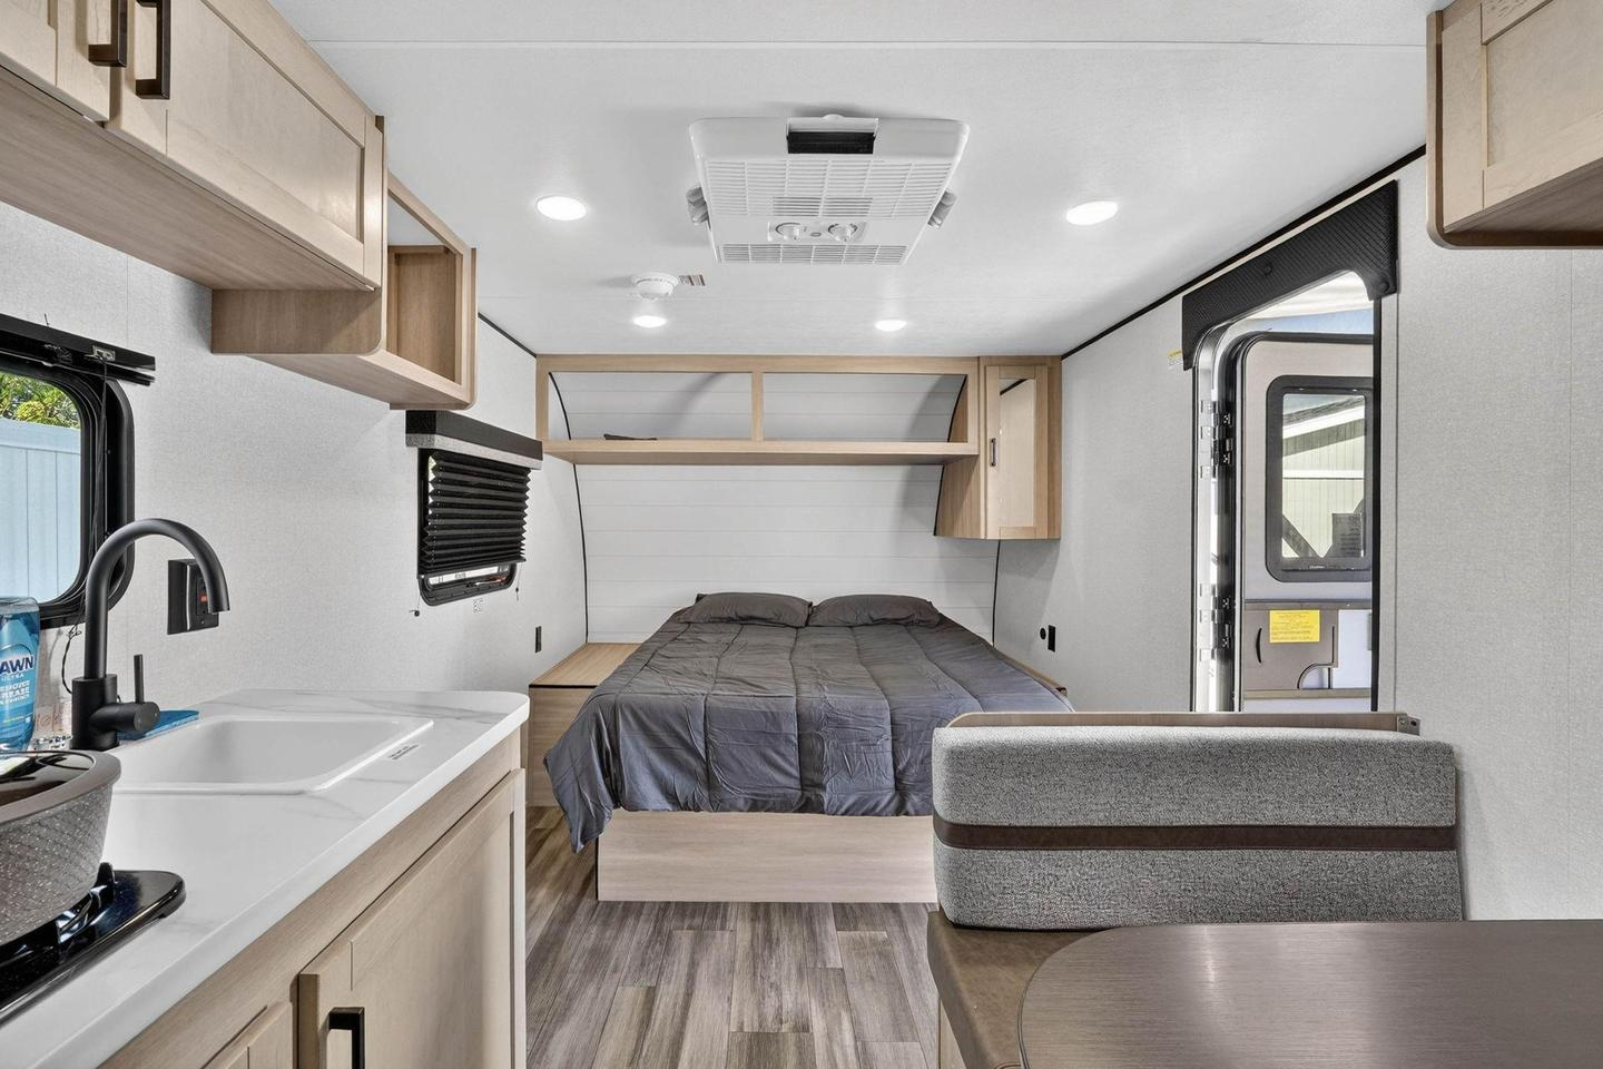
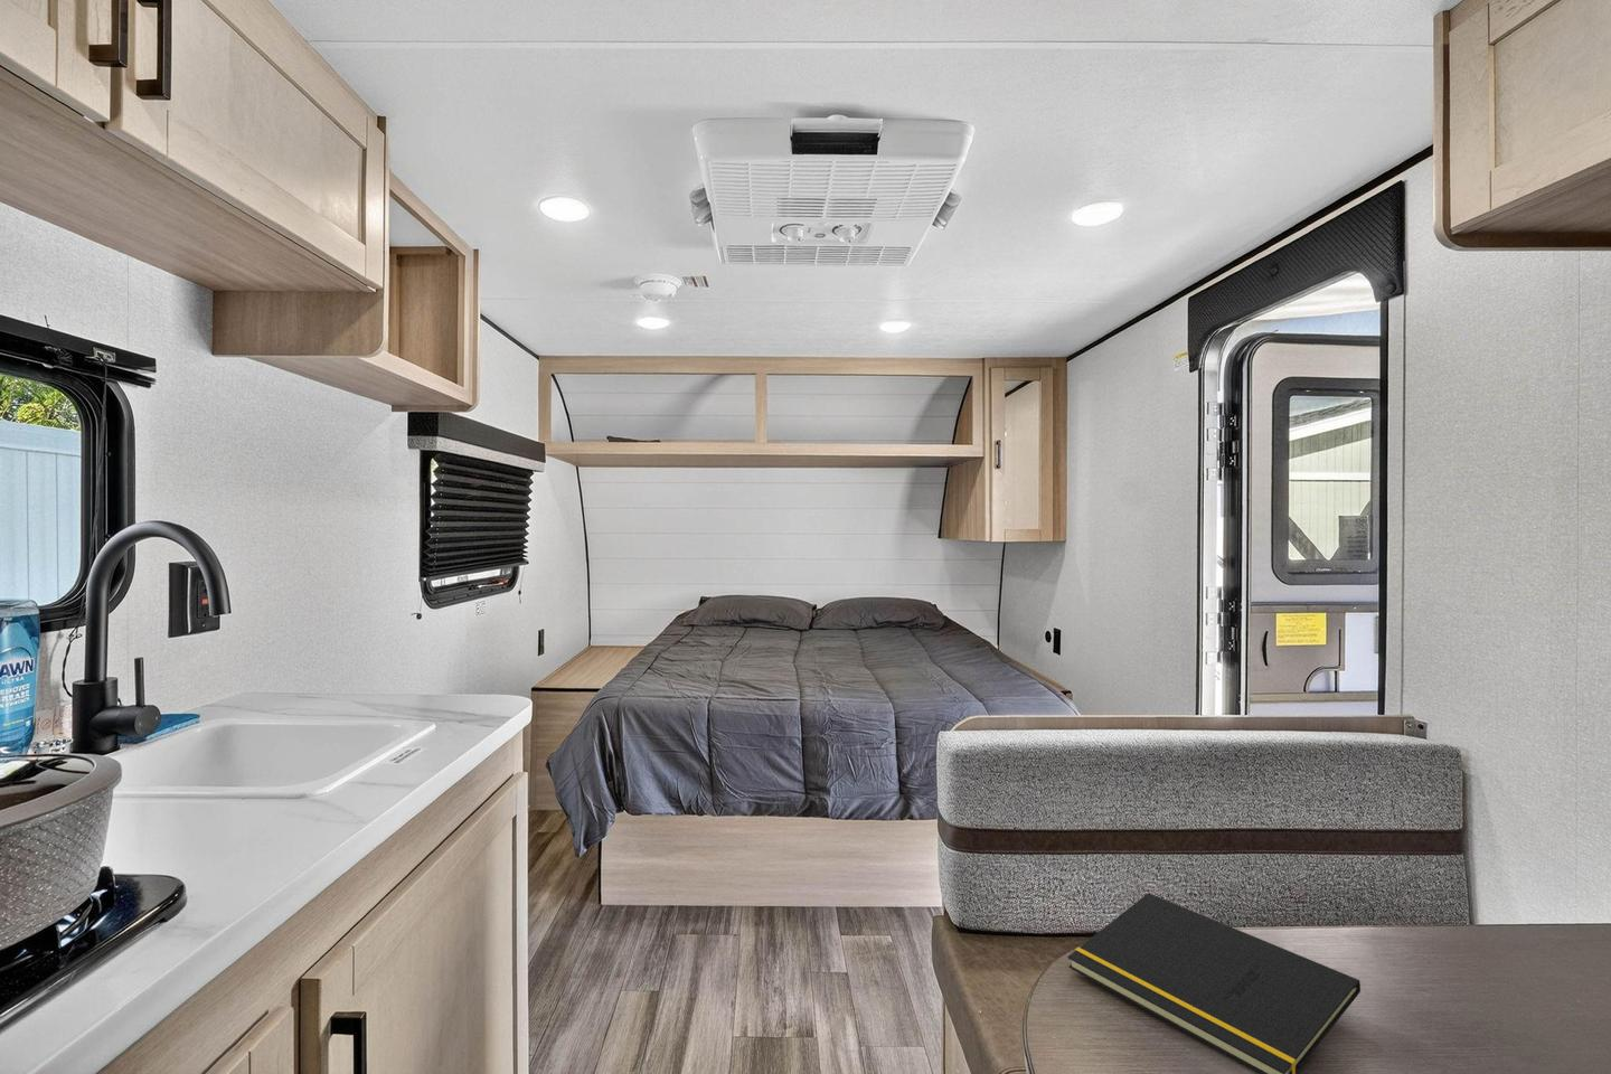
+ notepad [1066,892,1362,1074]
